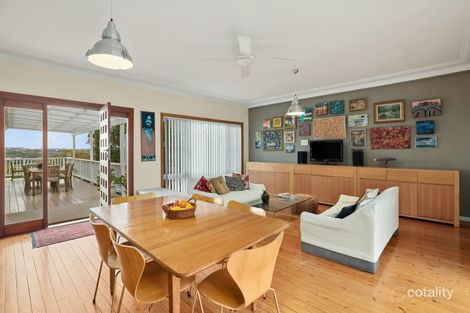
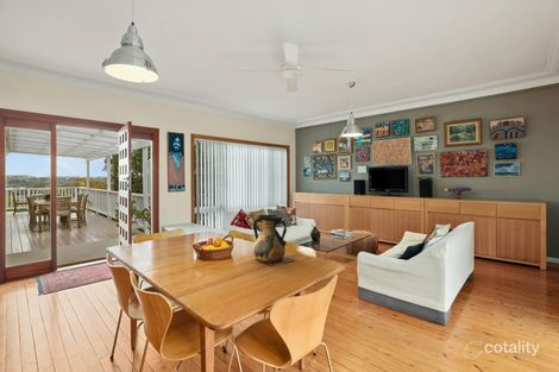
+ vase [252,214,296,267]
